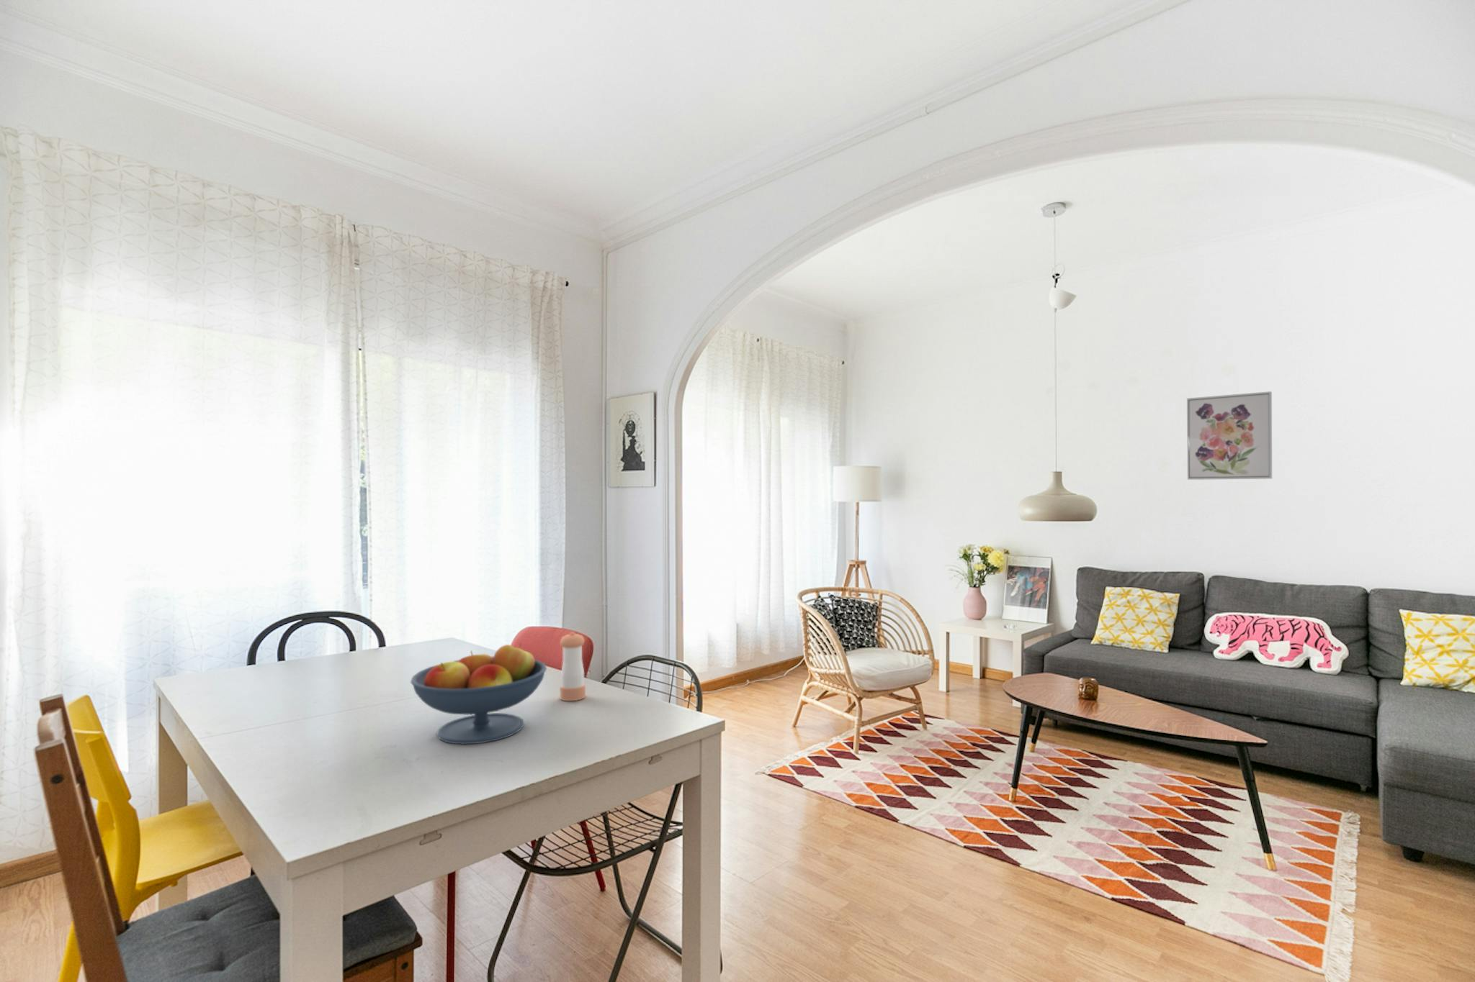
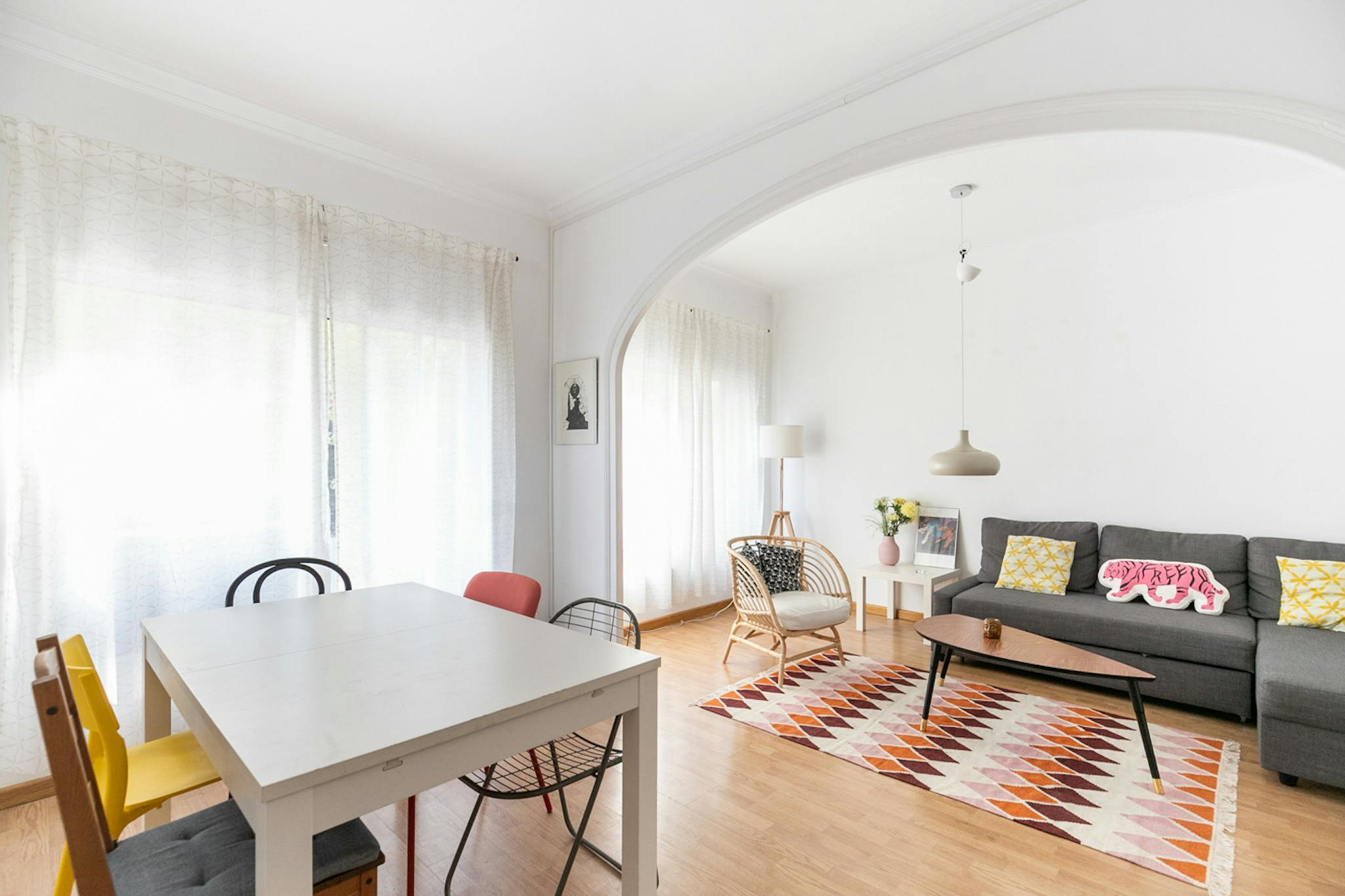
- pepper shaker [559,631,587,701]
- wall art [1187,390,1272,480]
- fruit bowl [410,642,547,745]
